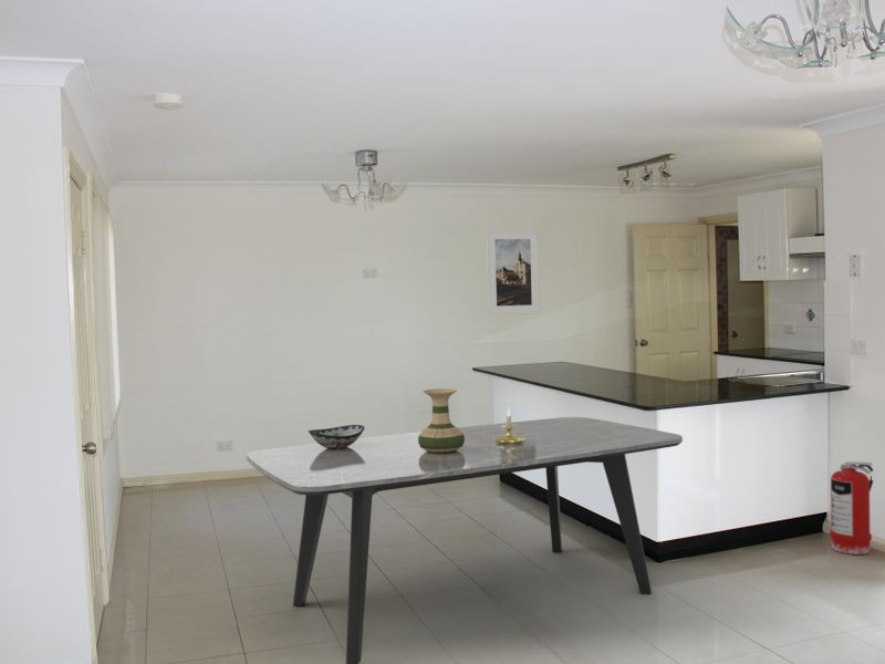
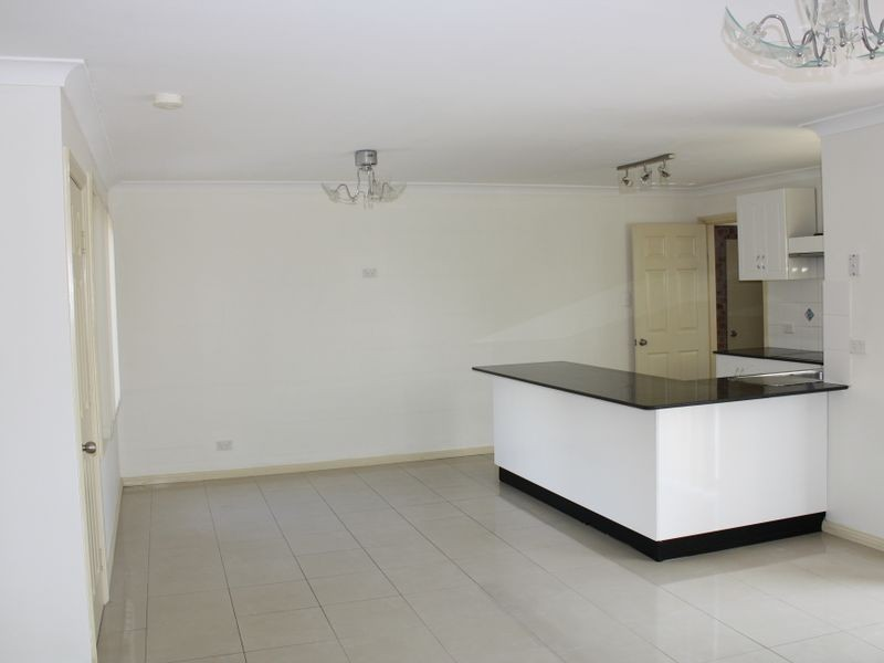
- candle holder [493,405,525,445]
- vase [418,388,465,453]
- decorative bowl [308,424,365,449]
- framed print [485,229,541,317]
- fire extinguisher [829,460,874,556]
- dining table [246,416,684,664]
